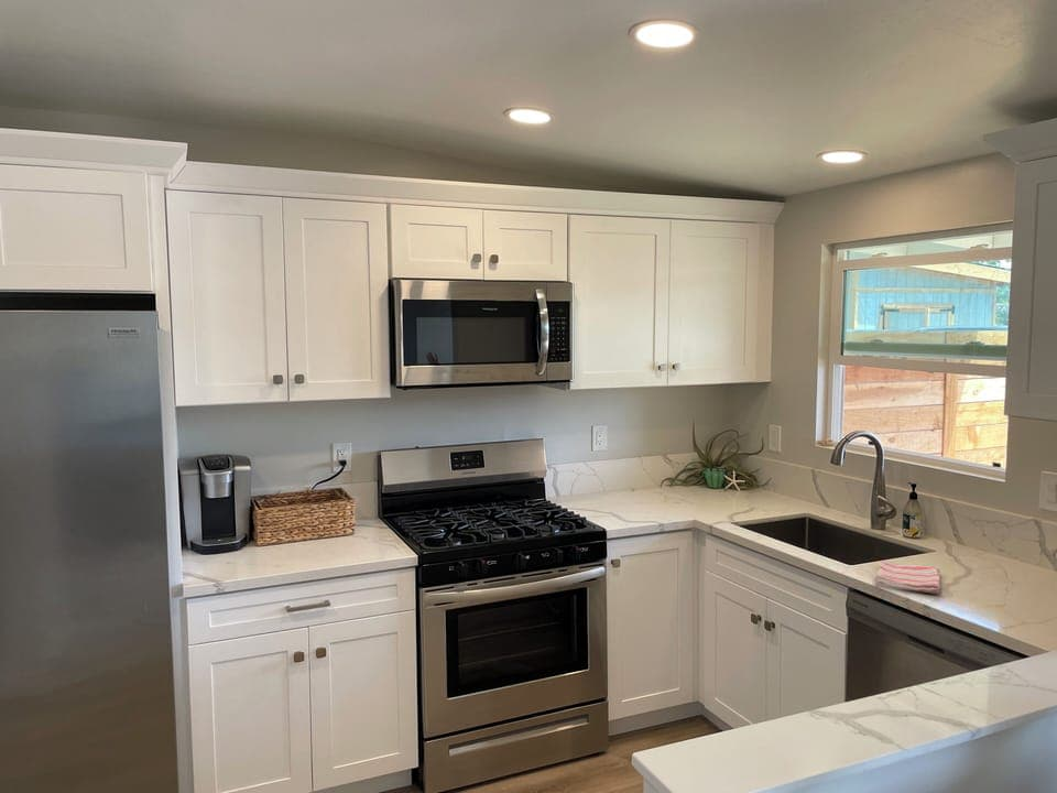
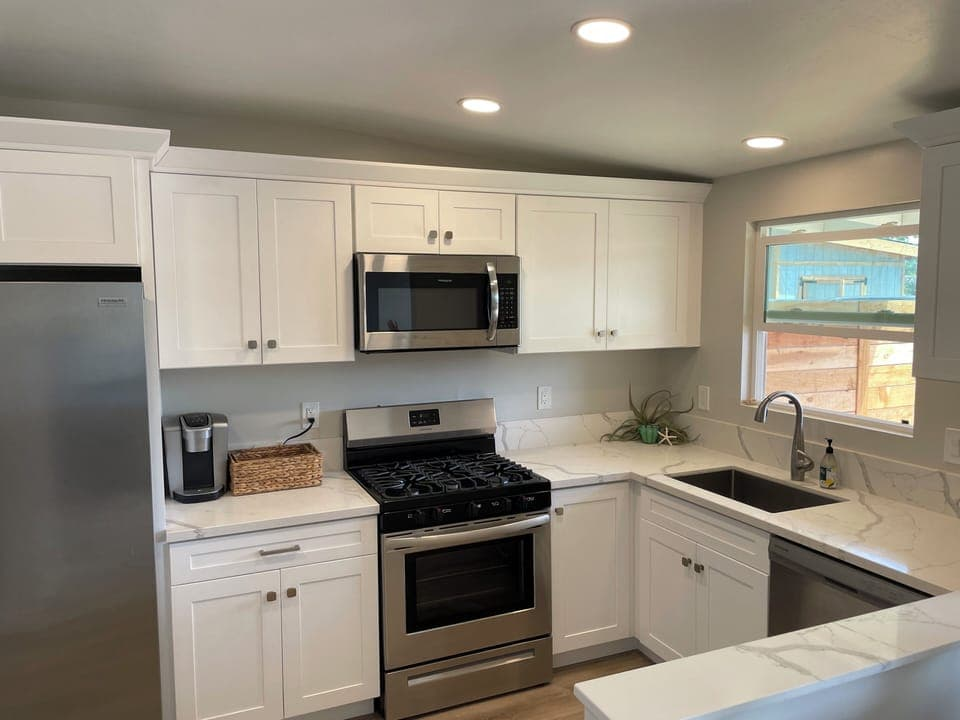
- dish towel [873,561,941,595]
